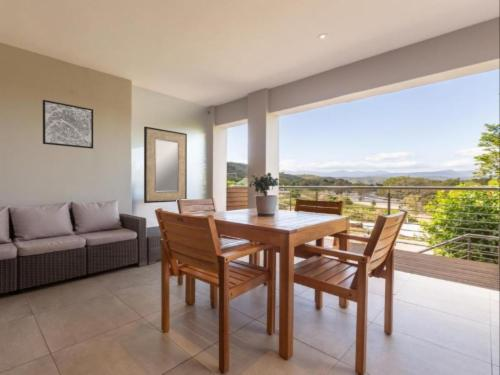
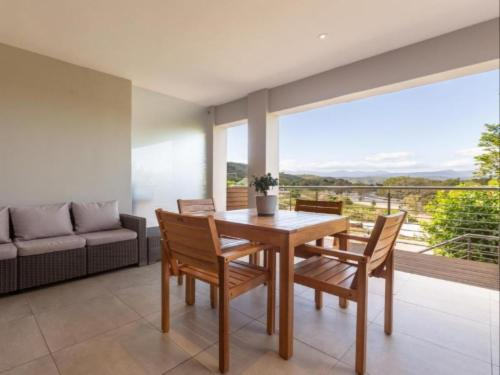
- wall art [42,99,94,150]
- home mirror [143,126,188,204]
